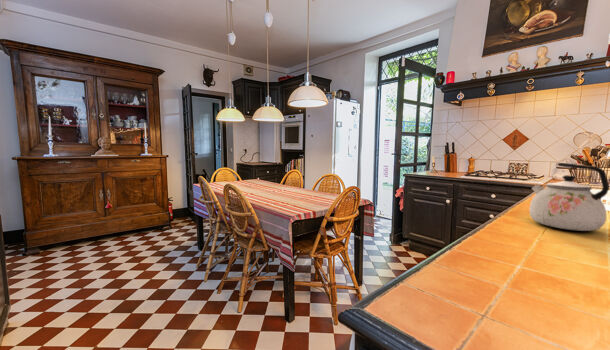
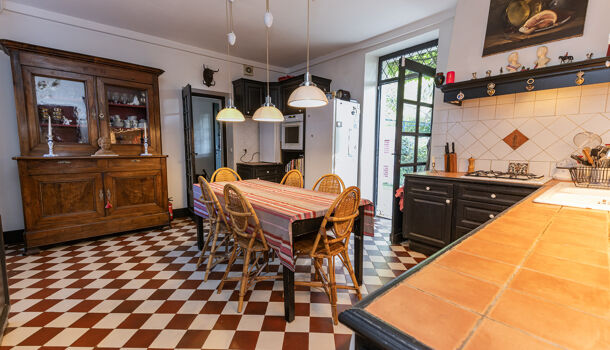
- kettle [528,162,610,232]
